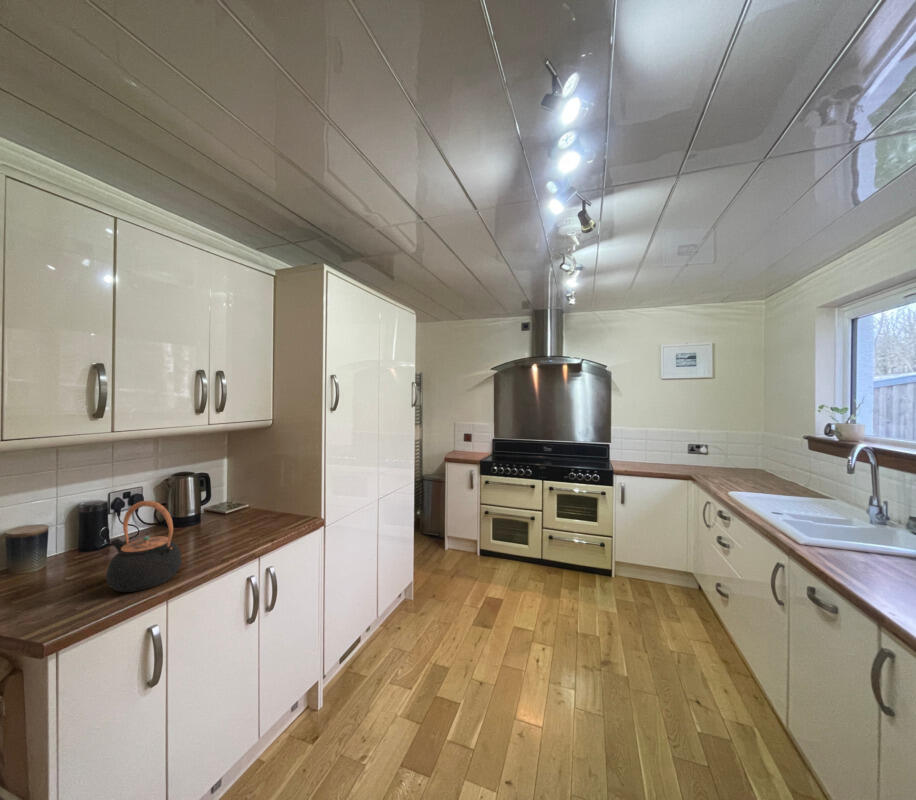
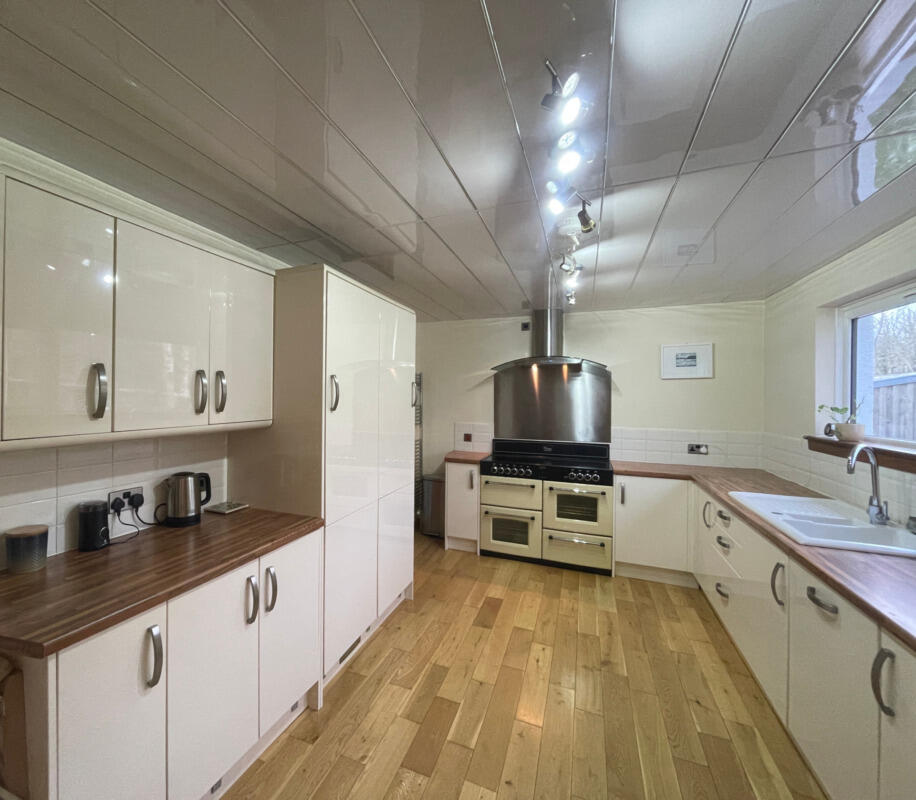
- teapot [106,500,183,593]
